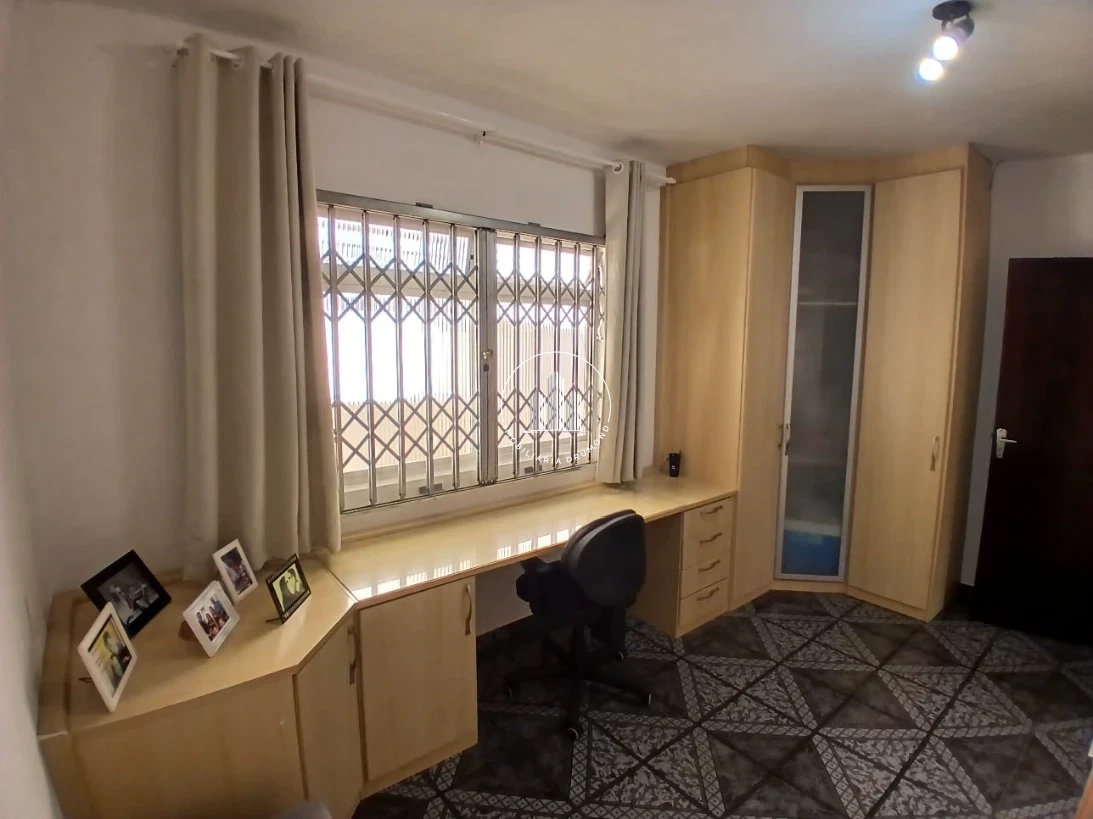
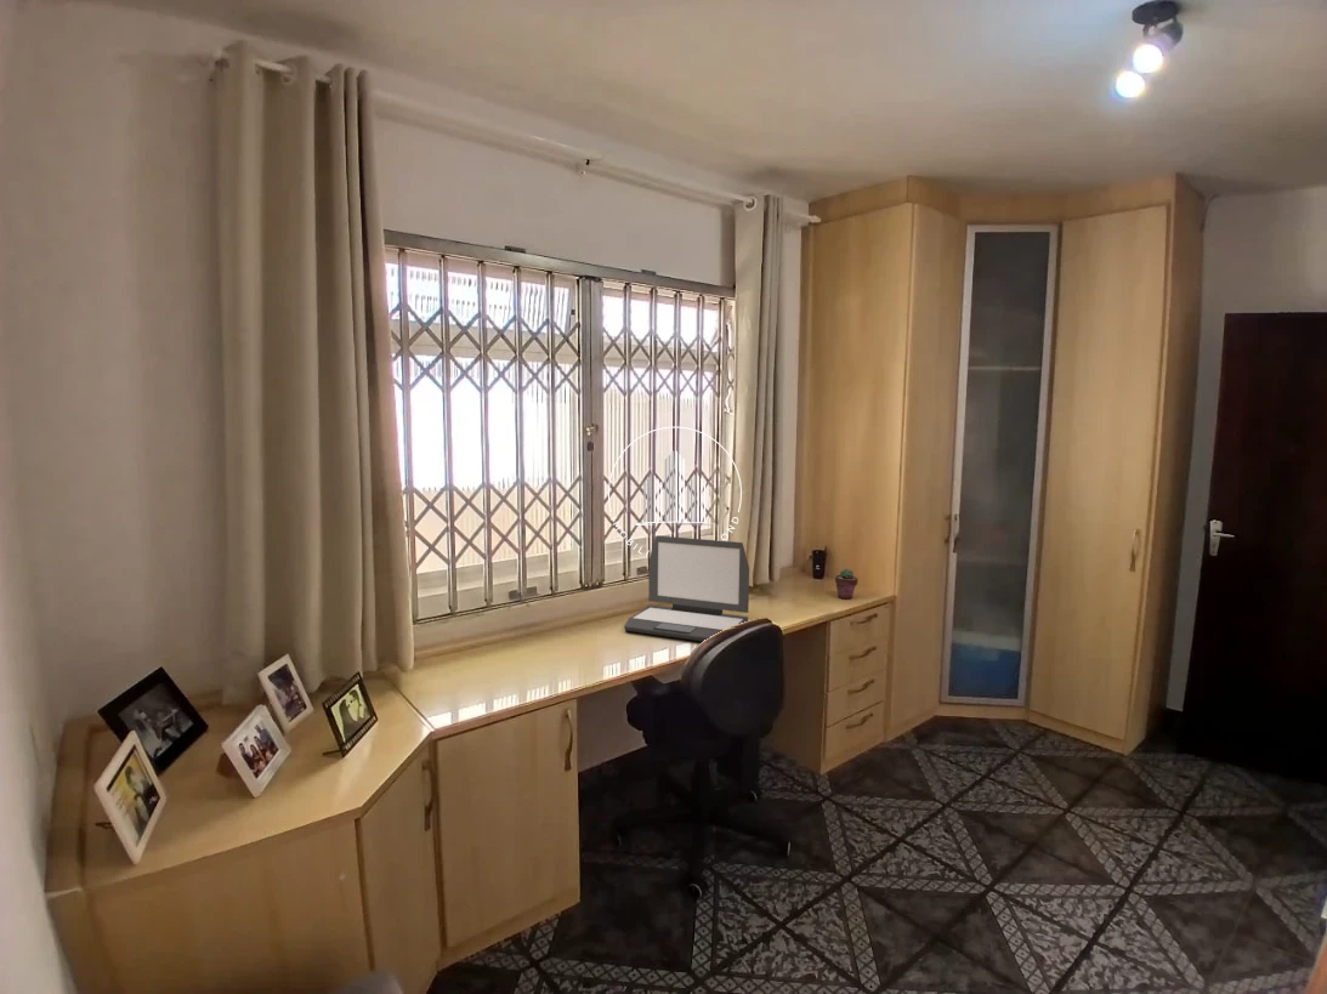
+ laptop [623,534,750,642]
+ potted succulent [834,568,860,600]
